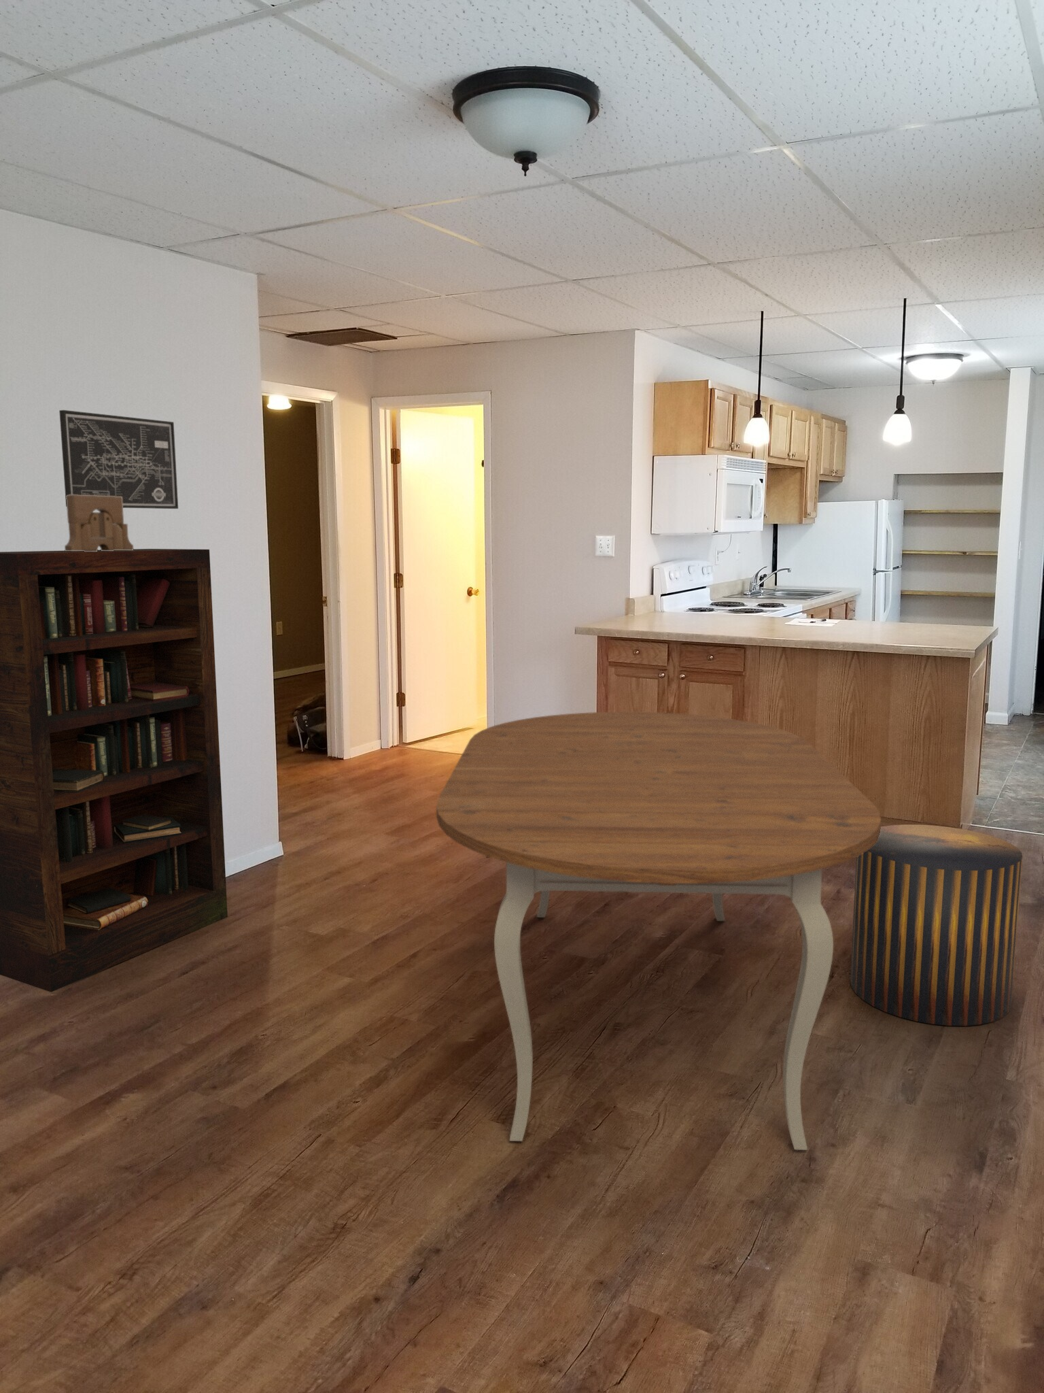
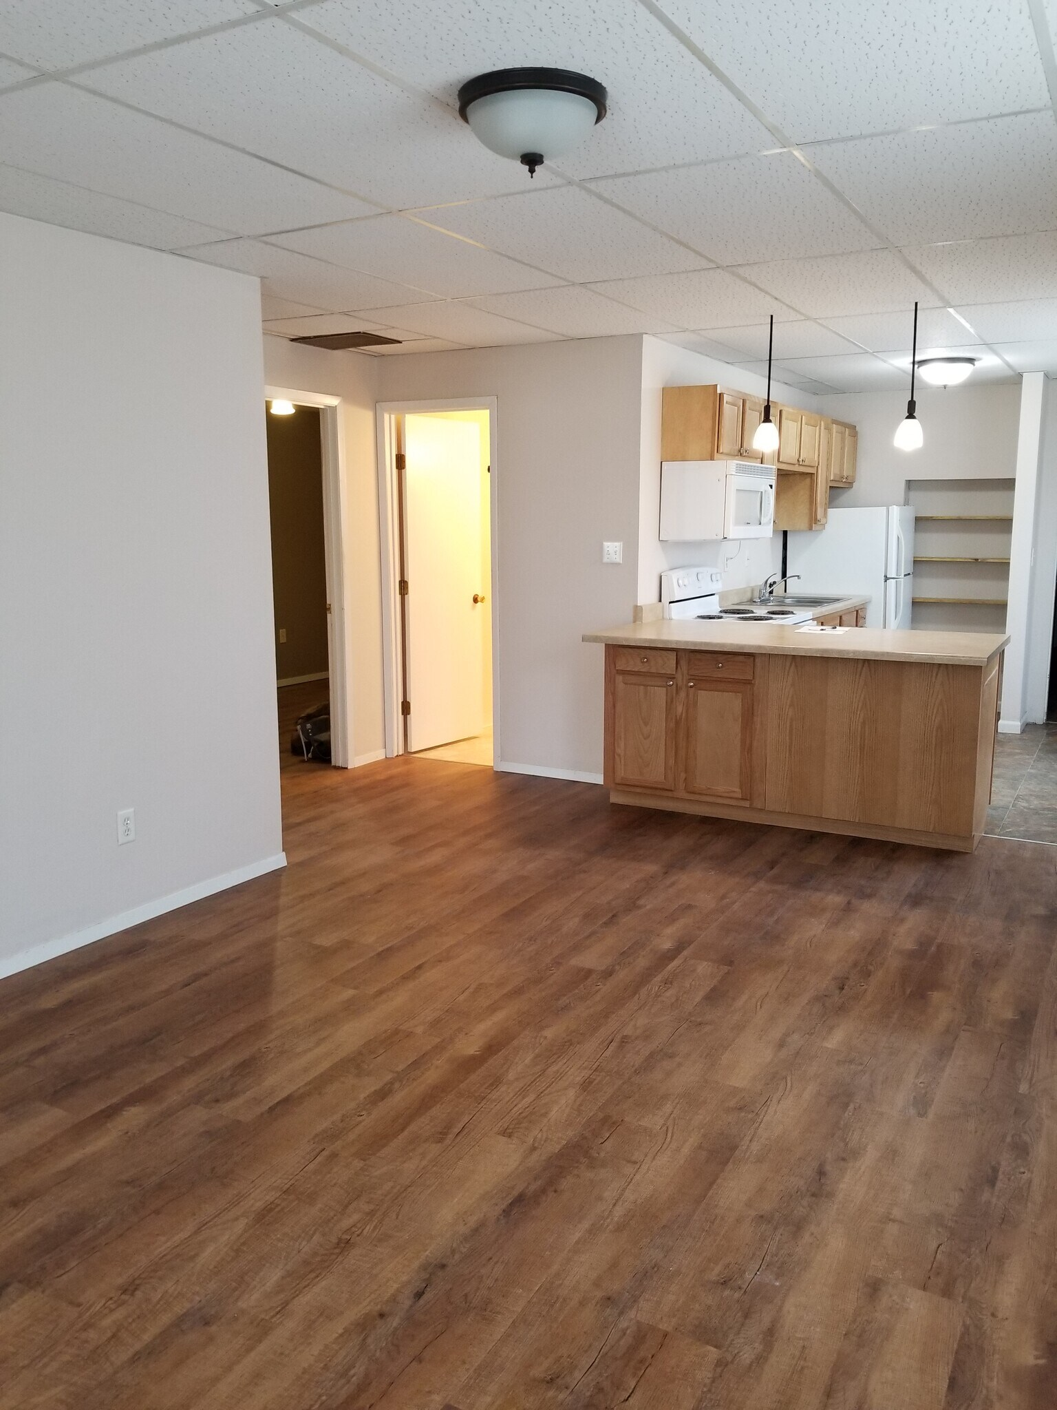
- dining table [435,712,882,1151]
- bookend [64,495,134,552]
- wall art [58,409,179,509]
- bookcase [0,548,228,993]
- stool [850,824,1023,1027]
